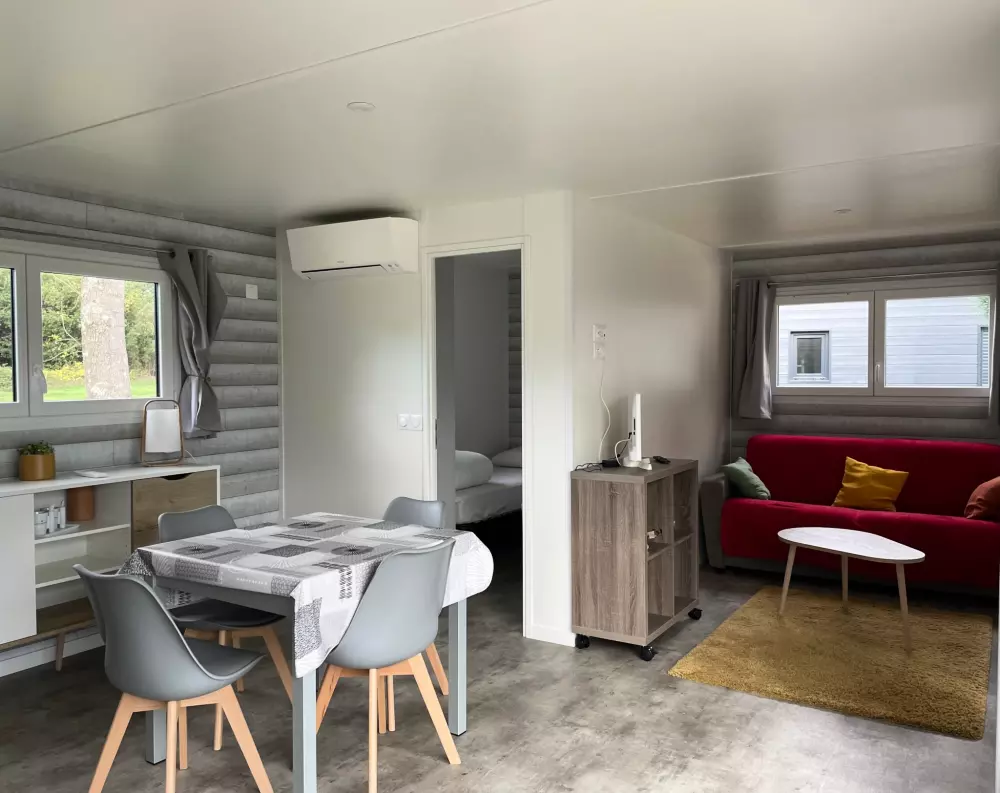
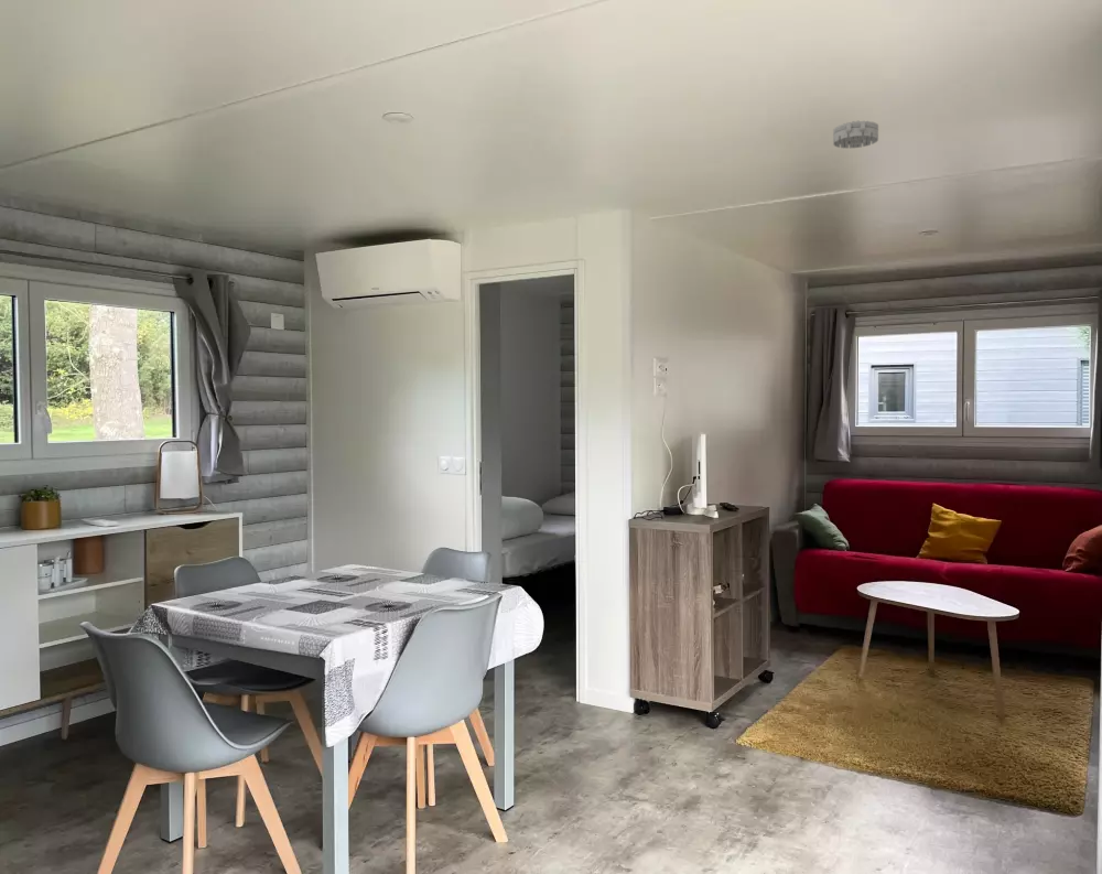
+ smoke detector [832,120,879,150]
